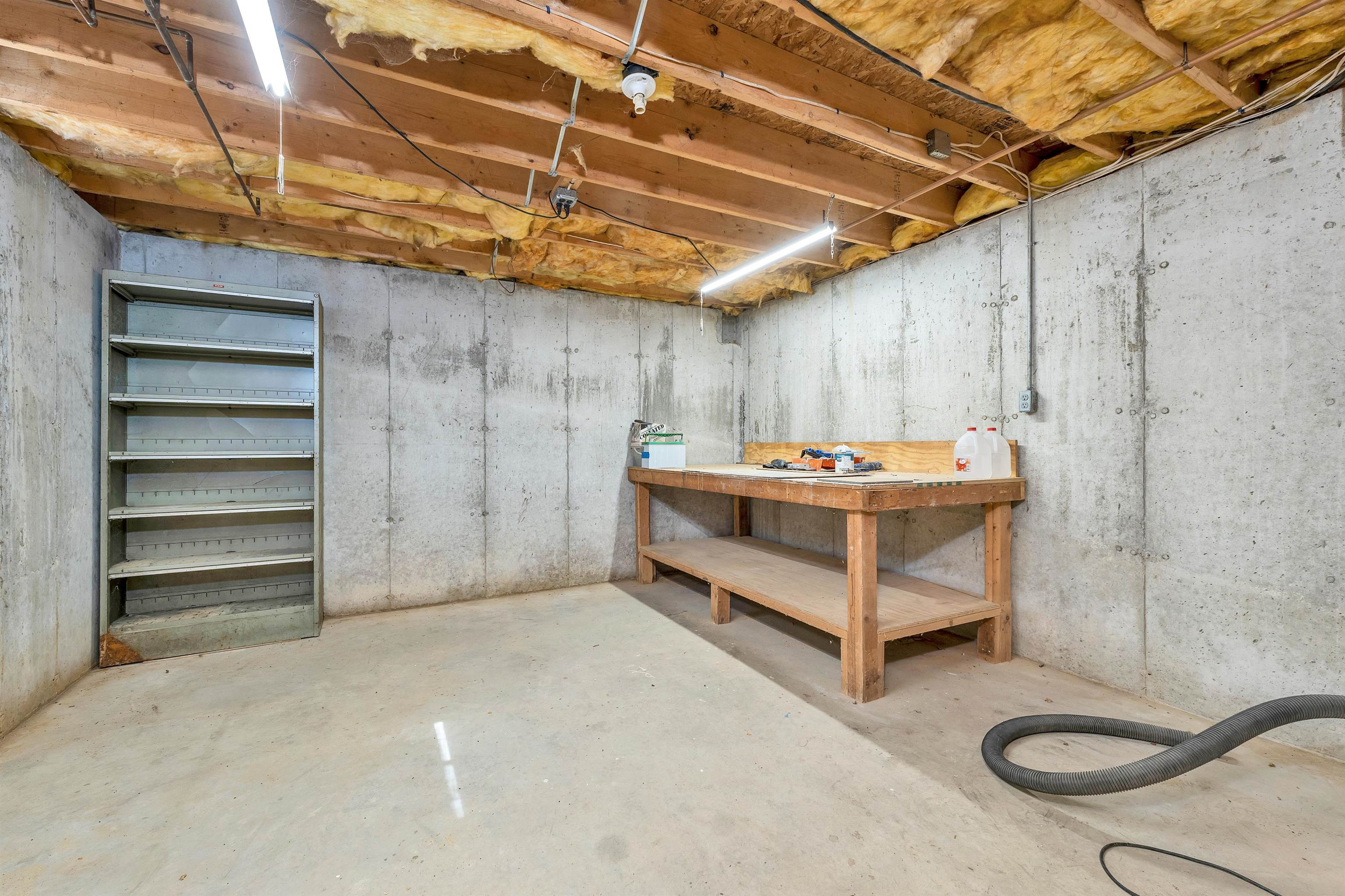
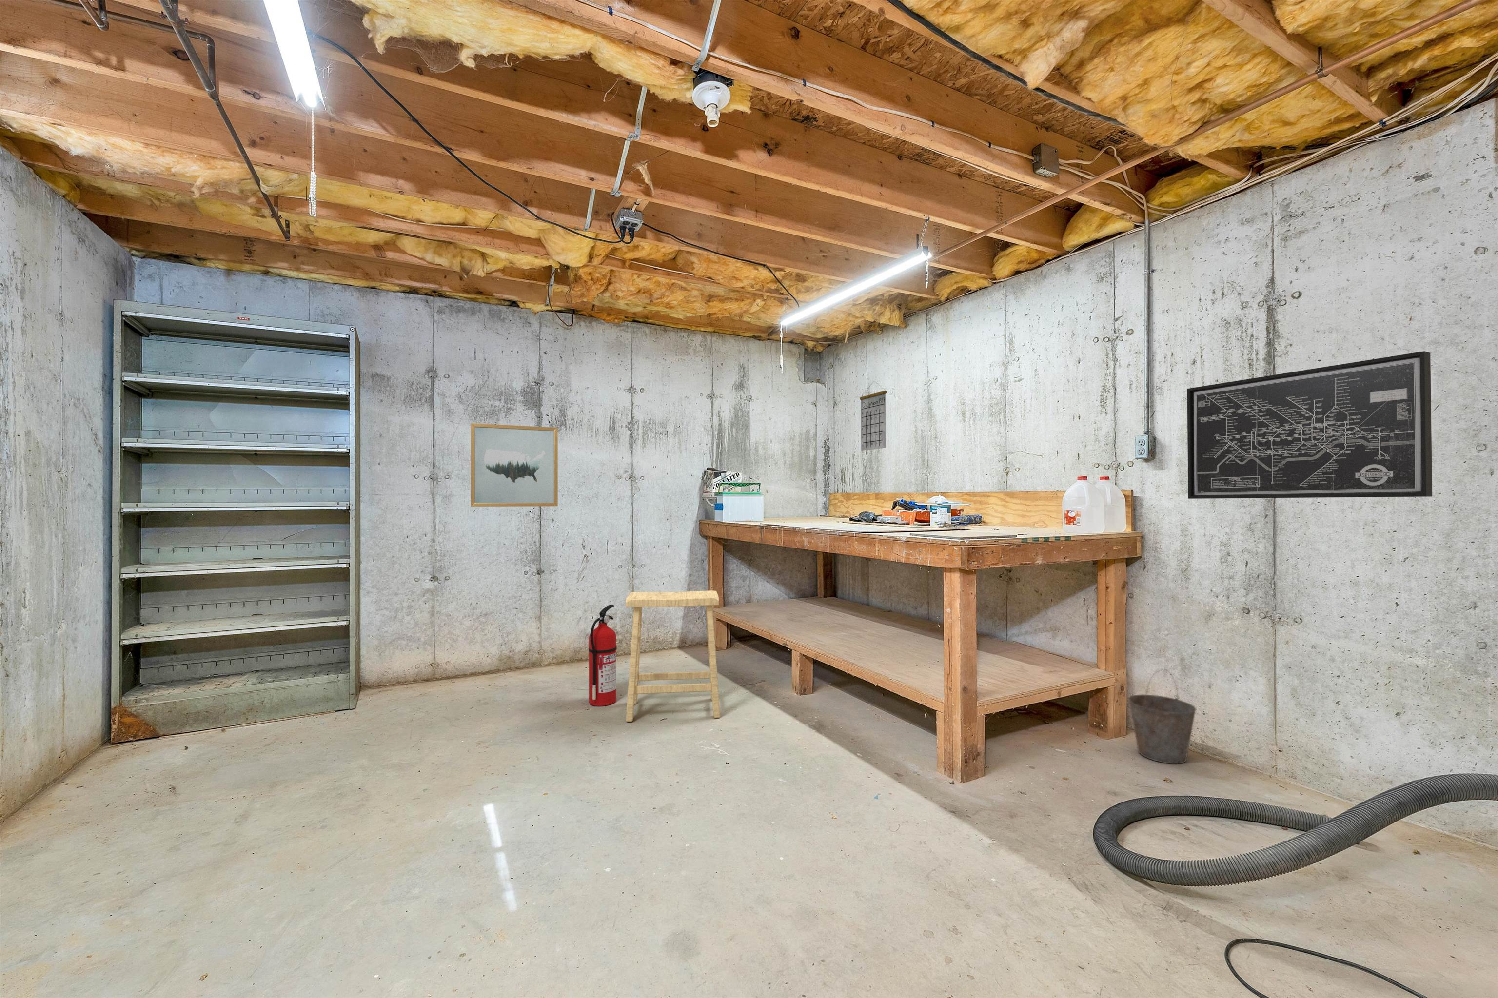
+ wall art [1186,351,1432,499]
+ wall art [470,422,558,507]
+ bucket [1128,669,1196,764]
+ stool [625,590,721,722]
+ fire extinguisher [588,604,617,706]
+ calendar [859,381,888,451]
